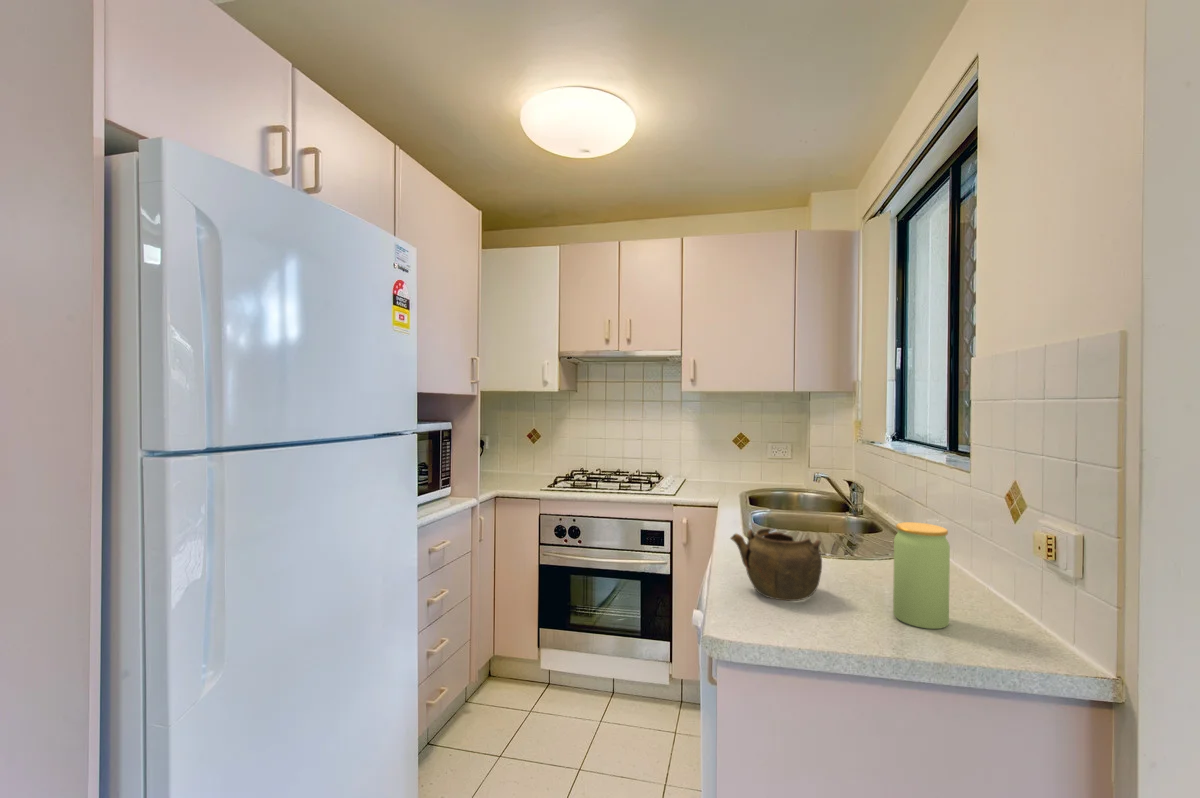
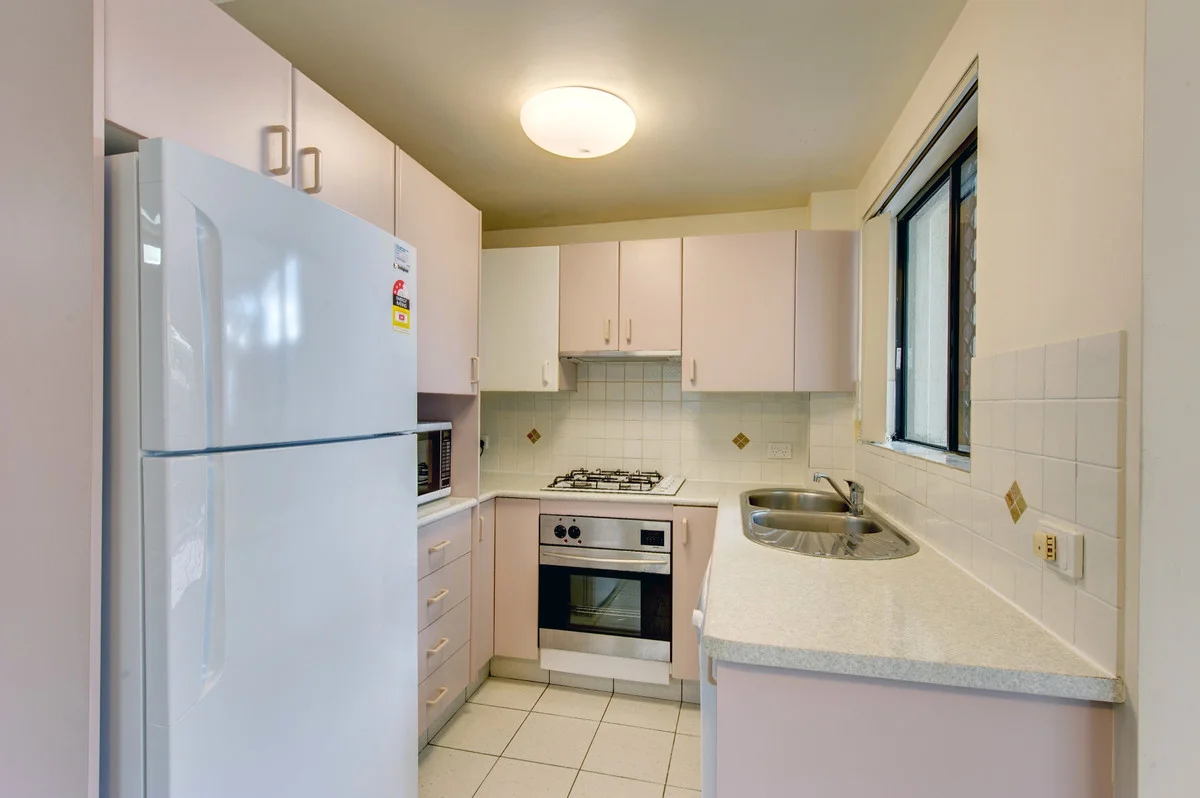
- jar [892,521,951,630]
- teapot [729,527,823,602]
